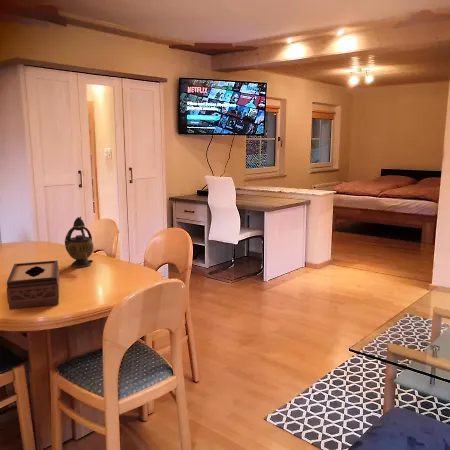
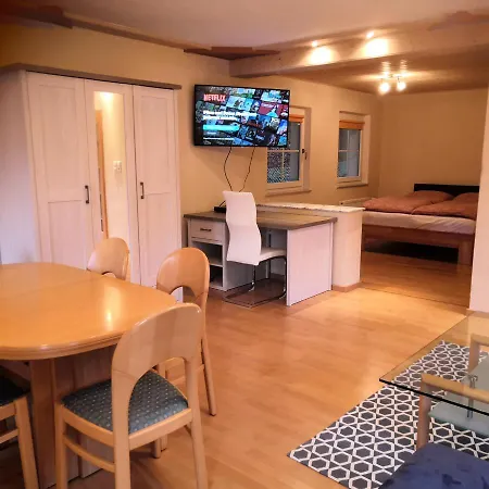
- tissue box [6,260,61,311]
- teapot [64,216,94,268]
